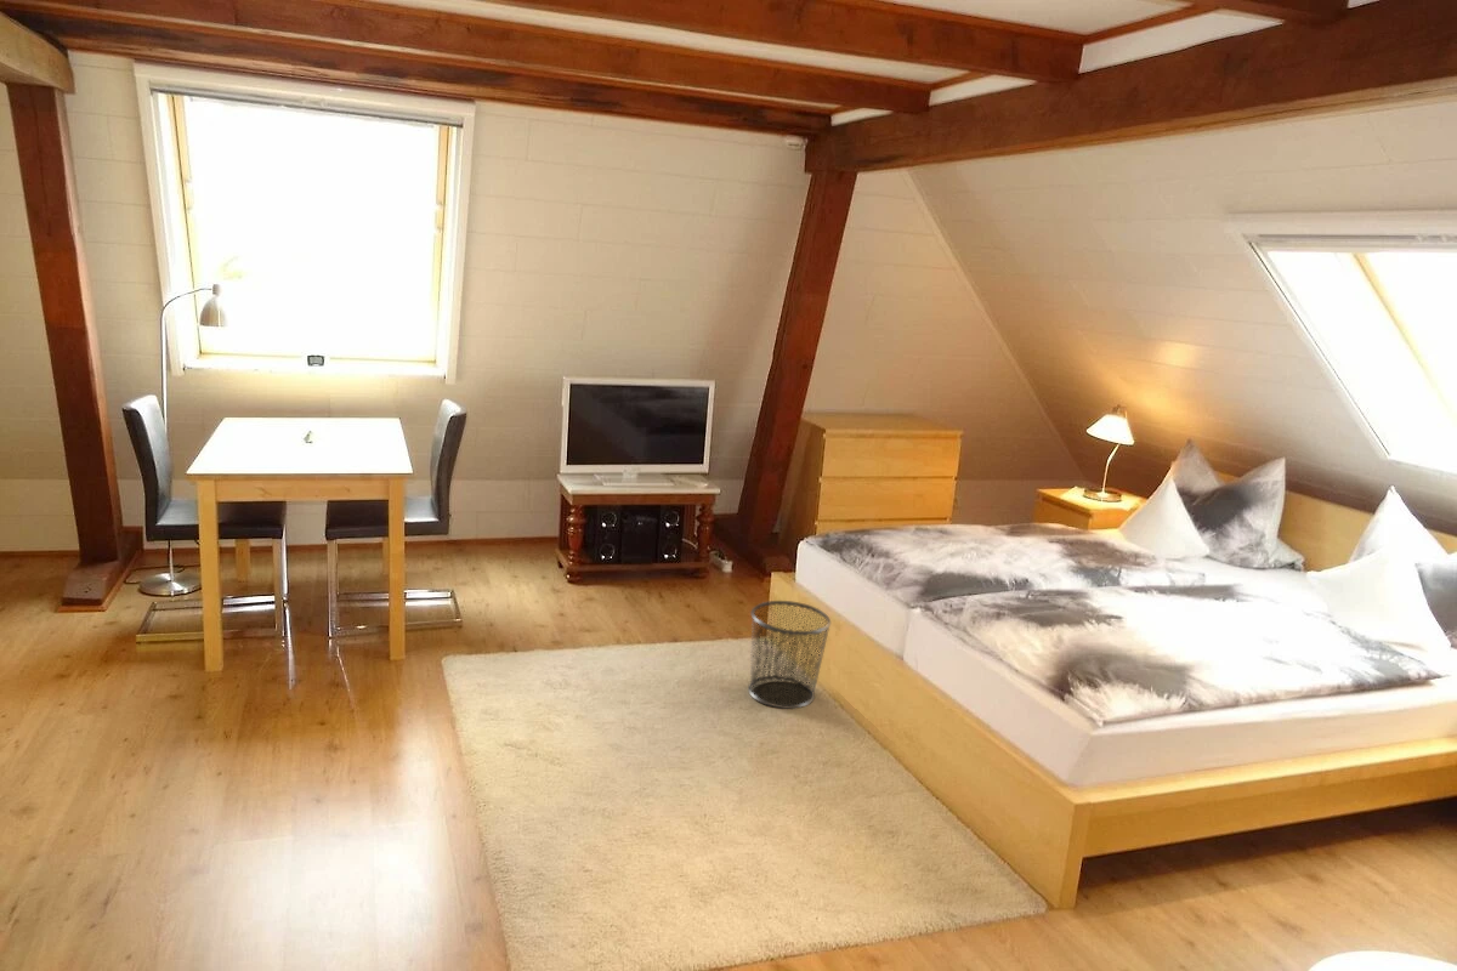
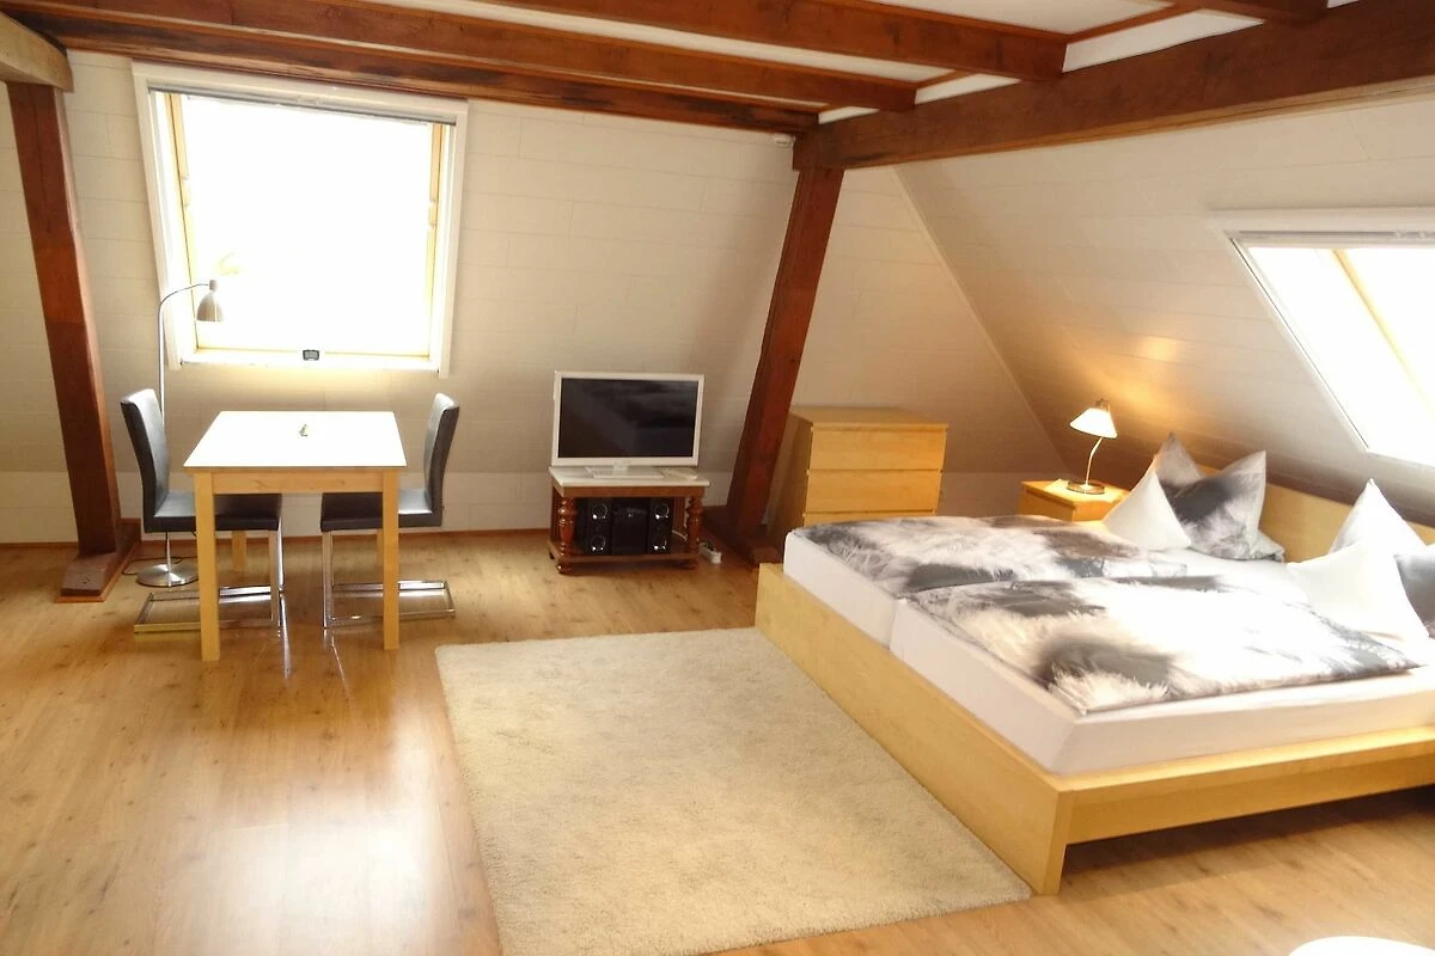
- waste bin [747,600,832,710]
